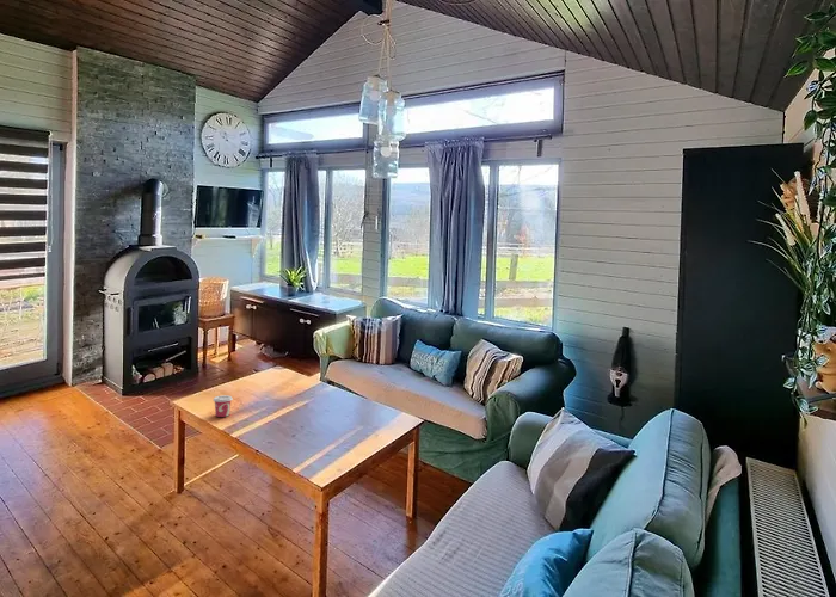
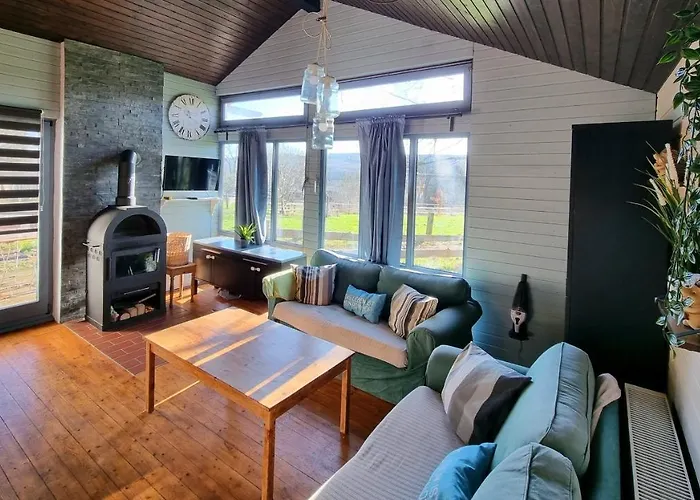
- cup [213,394,234,418]
